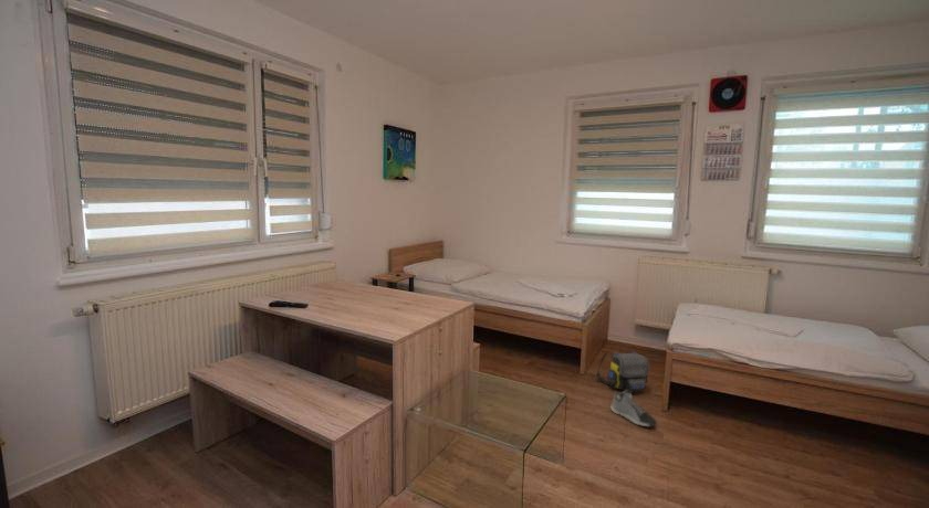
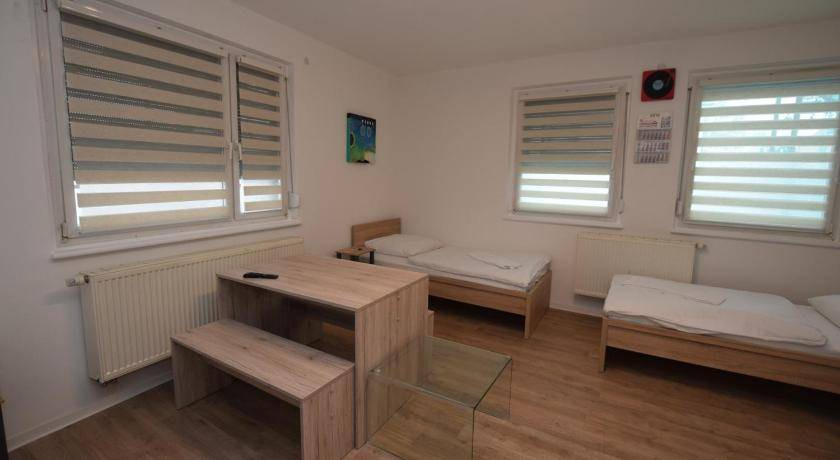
- sneaker [610,390,658,428]
- shoulder bag [595,350,650,394]
